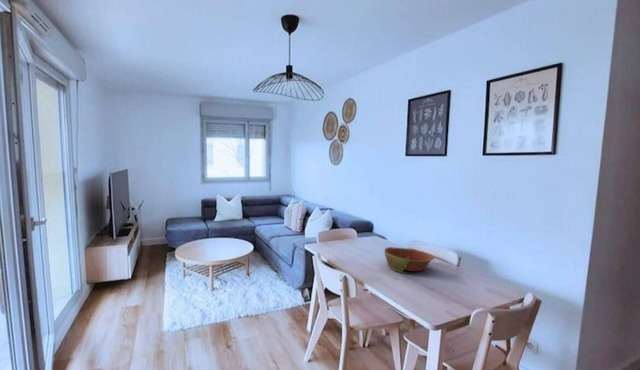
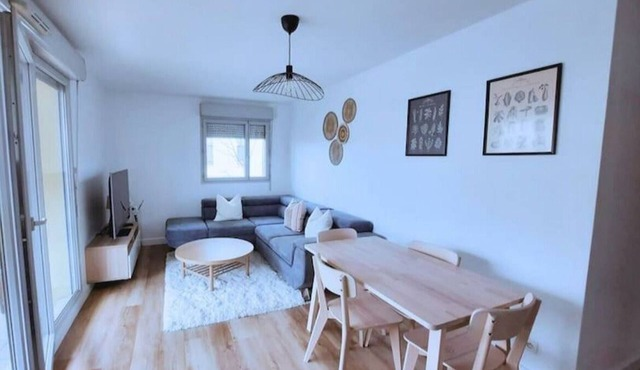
- bowl [383,246,435,274]
